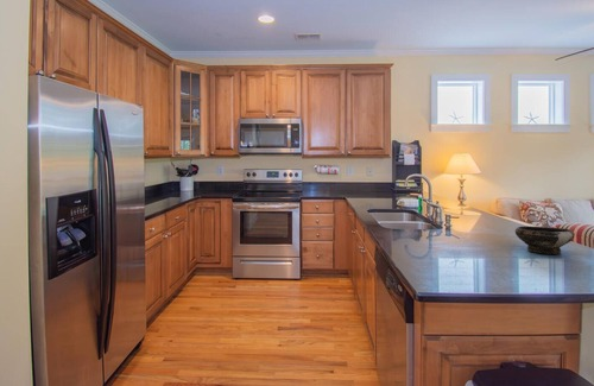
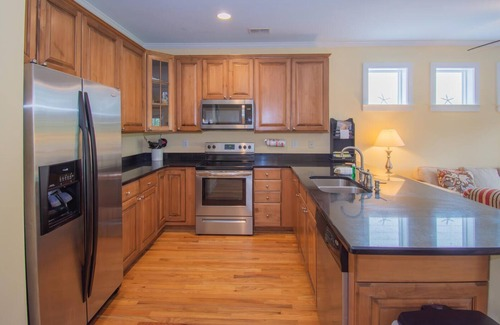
- bowl [514,226,576,255]
